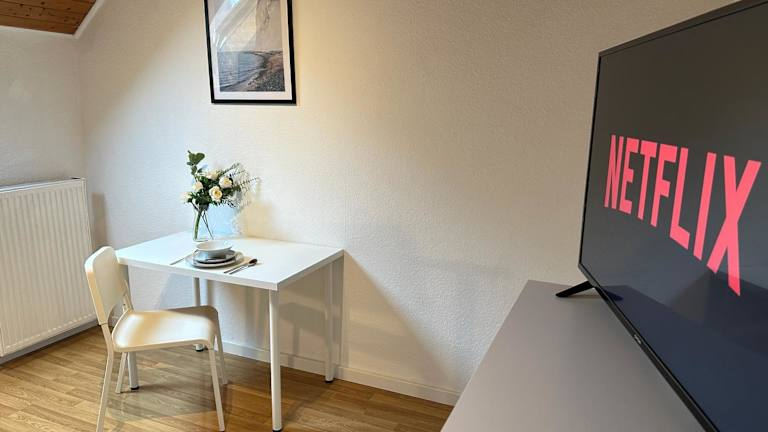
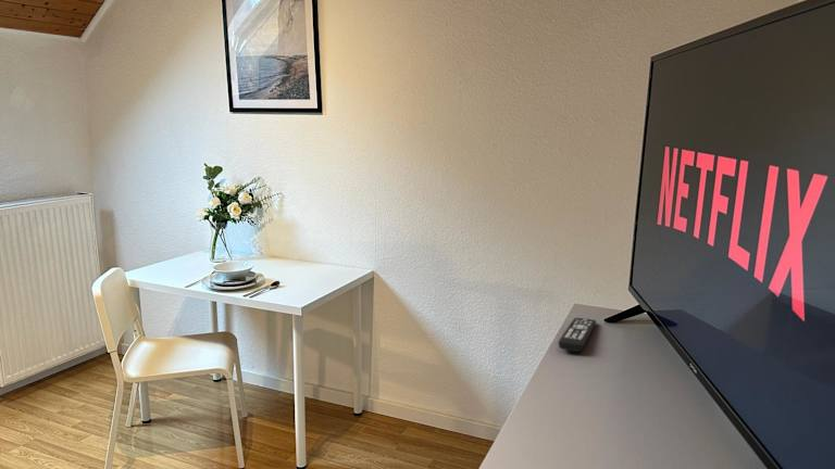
+ remote control [558,317,597,353]
